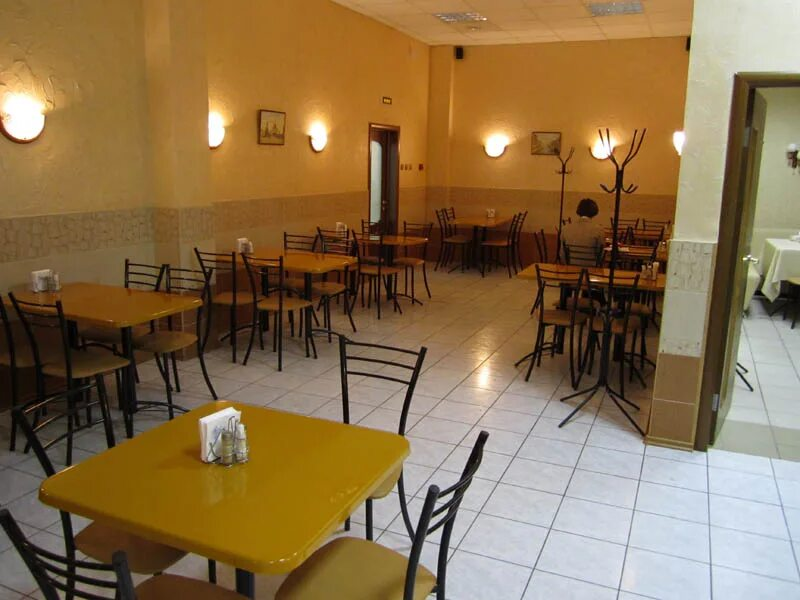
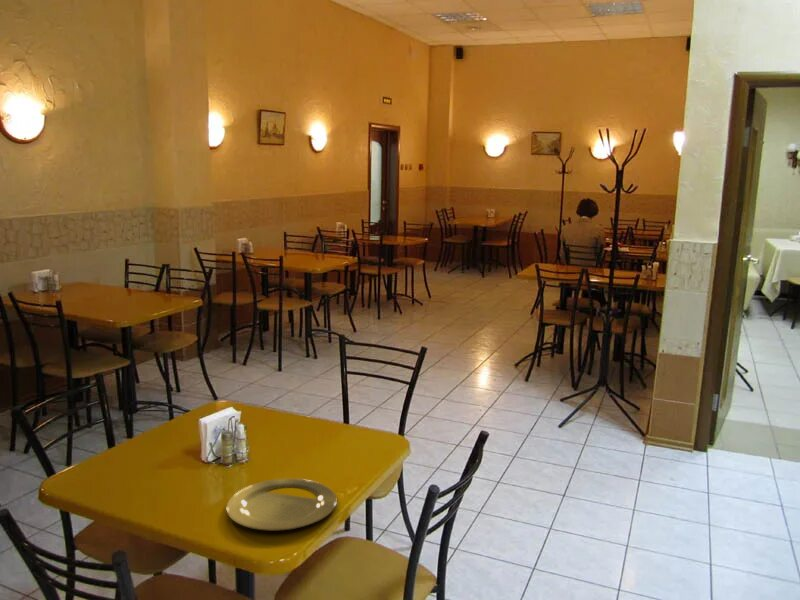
+ plate [226,478,337,532]
